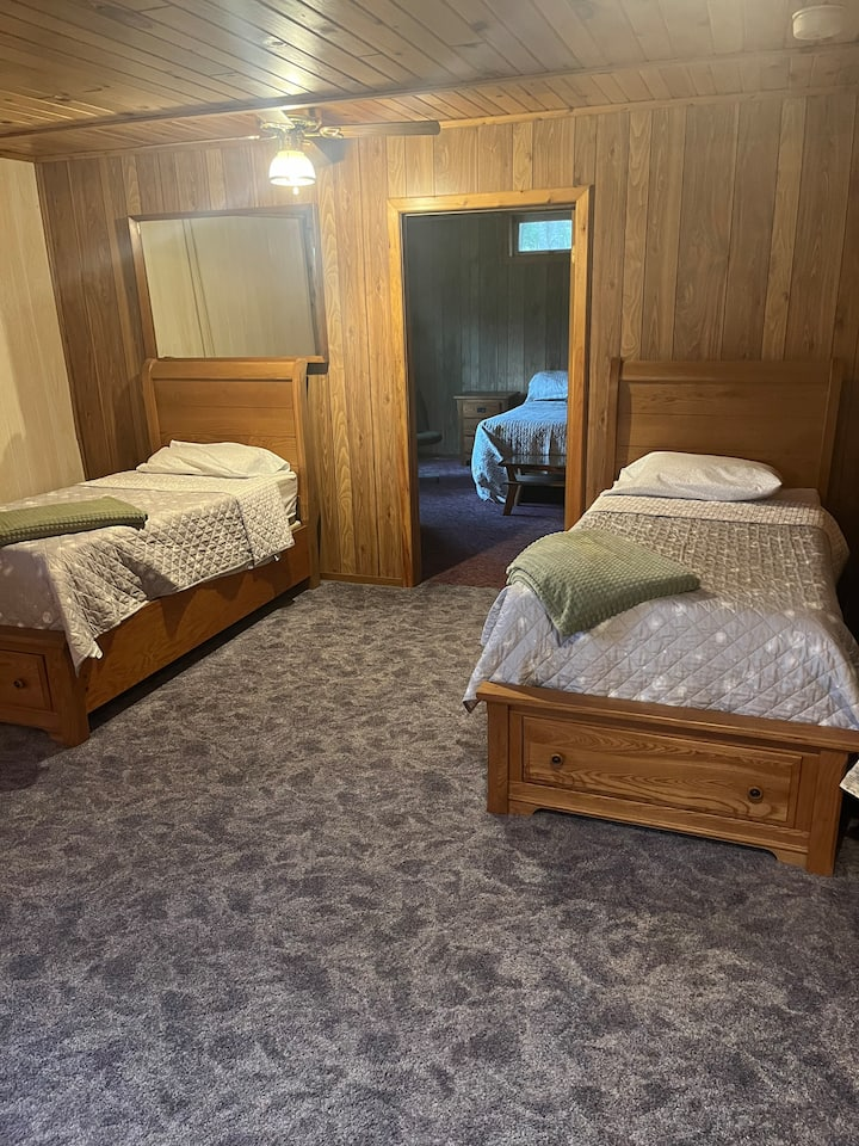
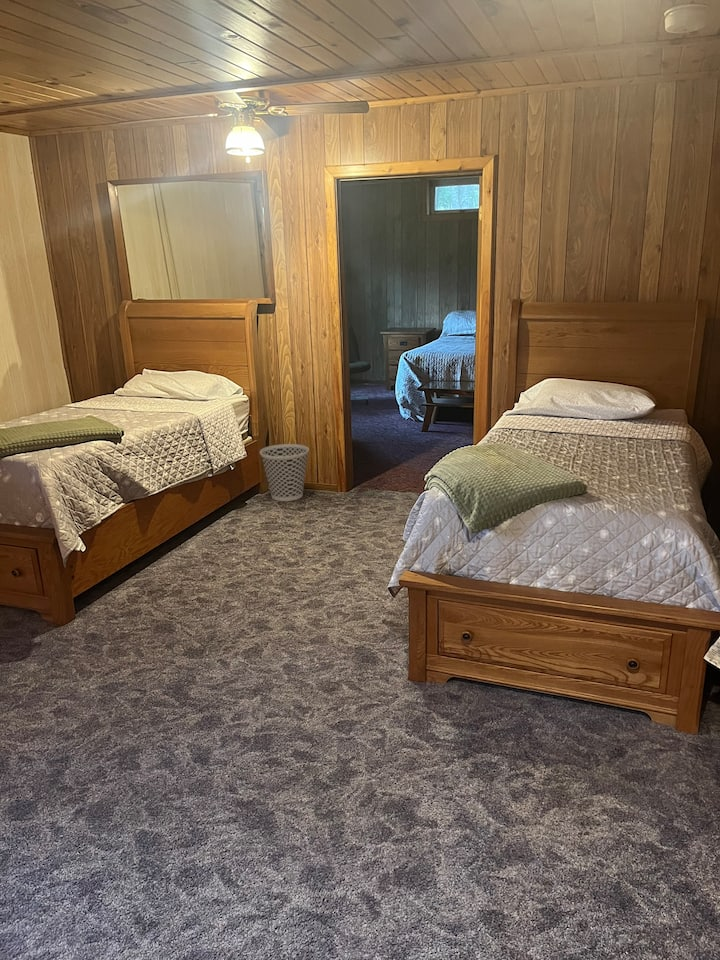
+ wastebasket [259,443,310,502]
